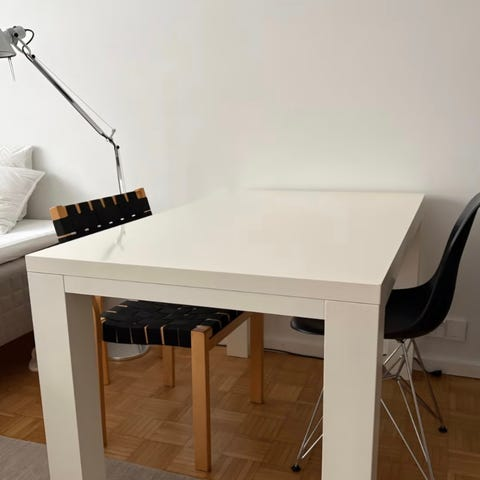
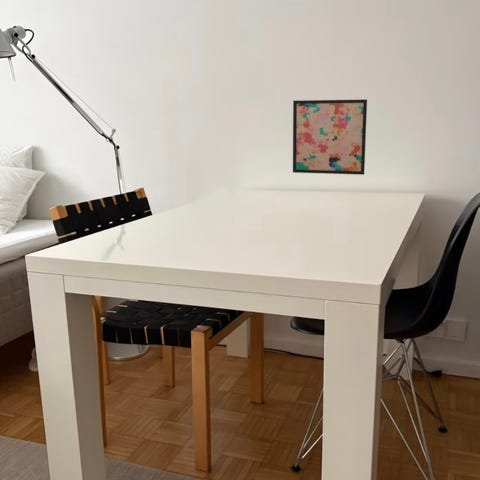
+ wall art [292,98,368,176]
